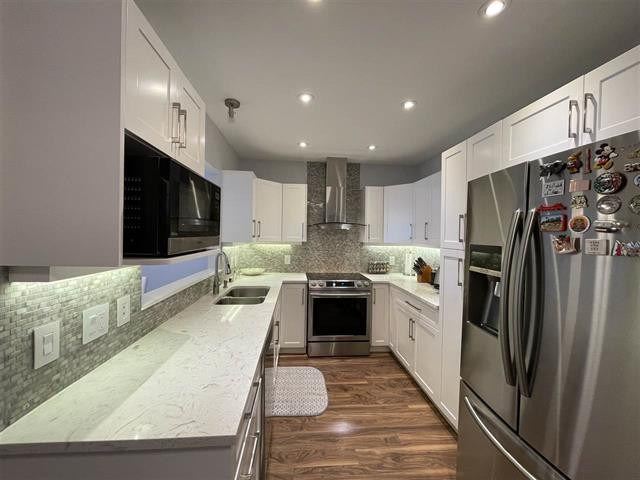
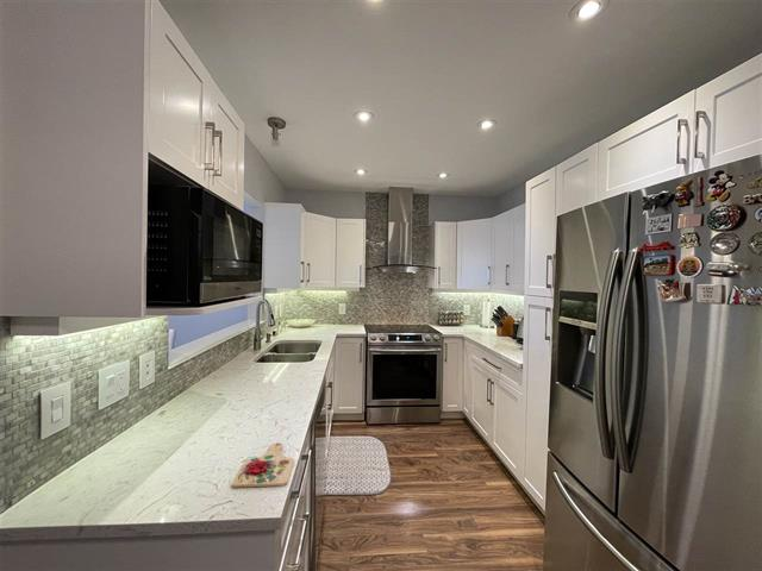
+ cutting board [231,441,295,489]
